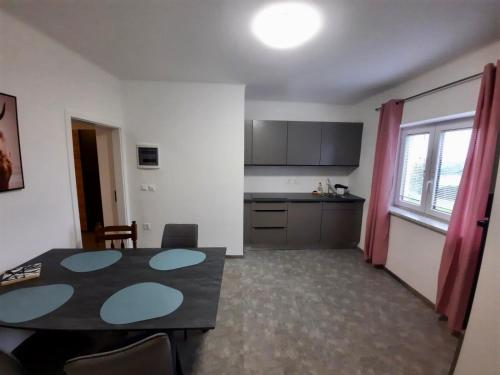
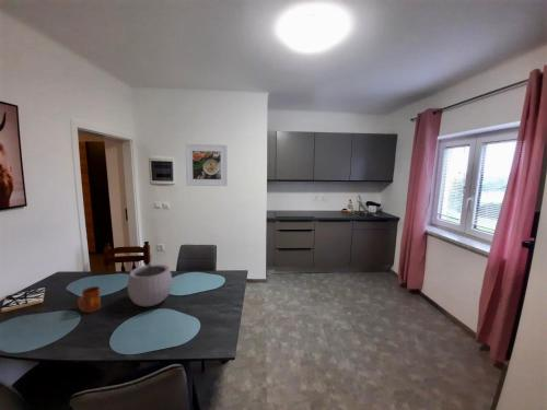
+ mug [77,285,102,314]
+ plant pot [127,254,173,307]
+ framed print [185,143,229,187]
